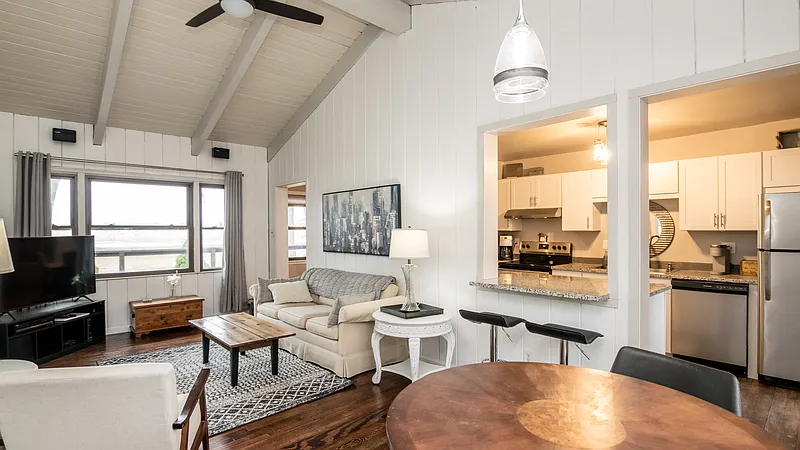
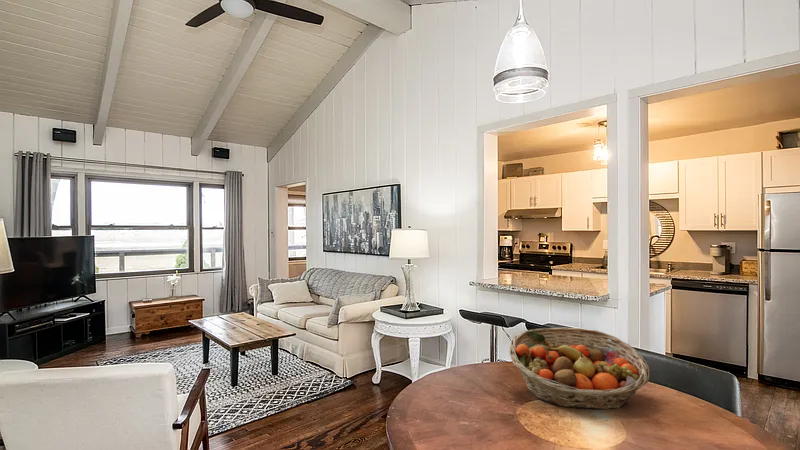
+ fruit basket [509,326,651,410]
